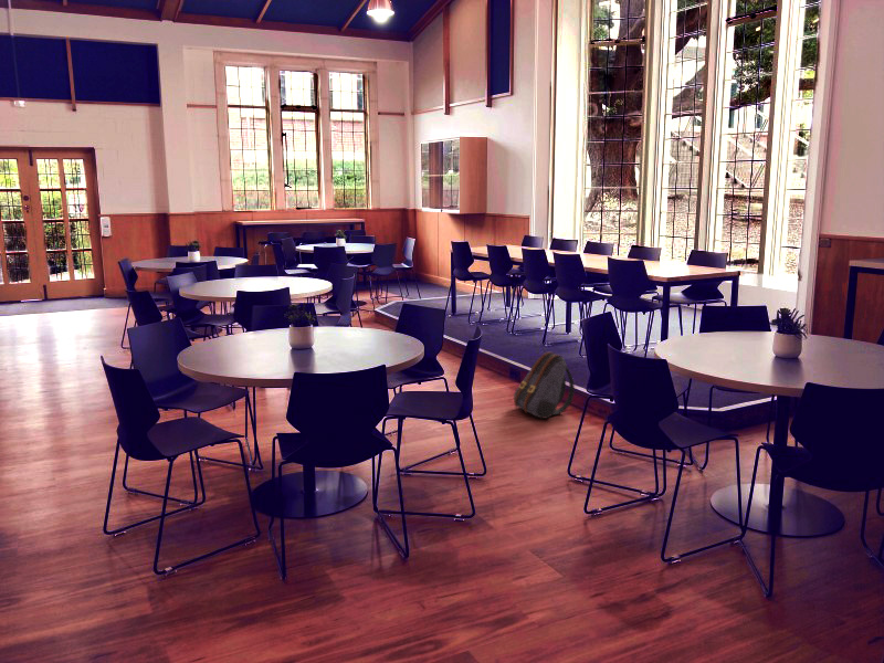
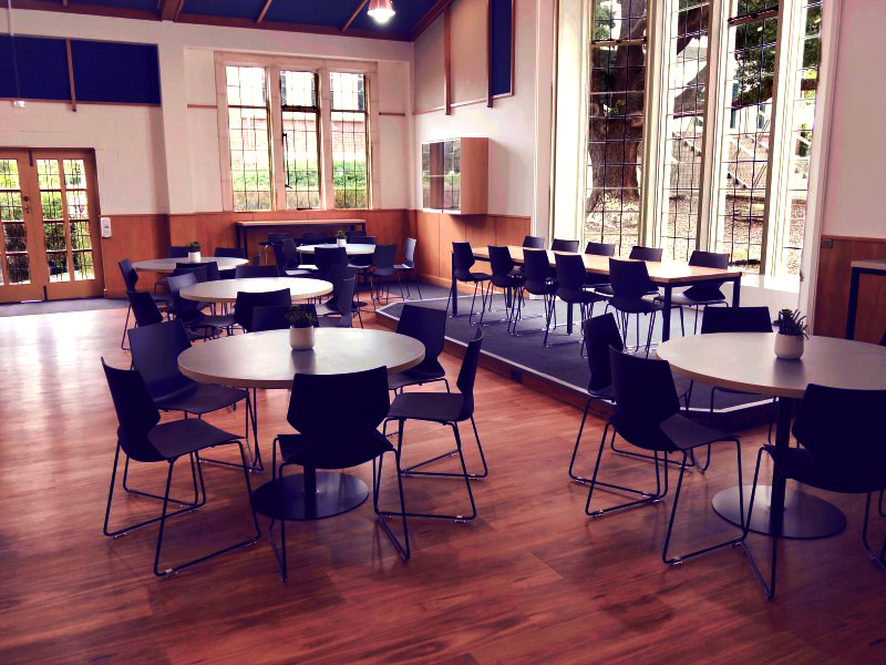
- backpack [513,351,576,420]
